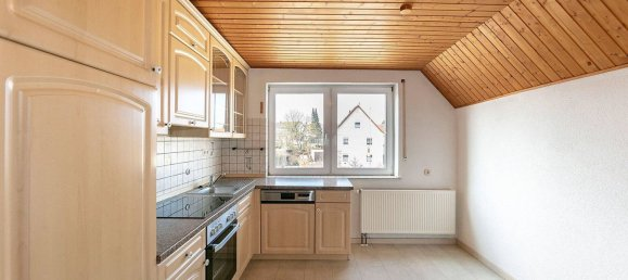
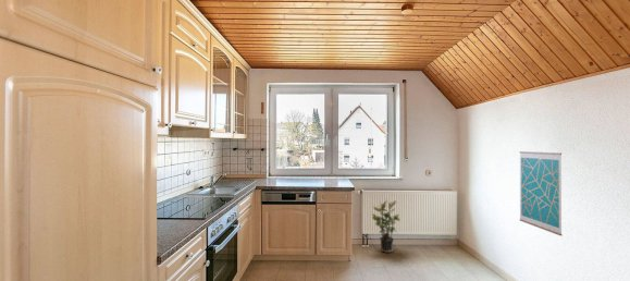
+ potted plant [371,198,402,254]
+ wall art [518,150,563,236]
